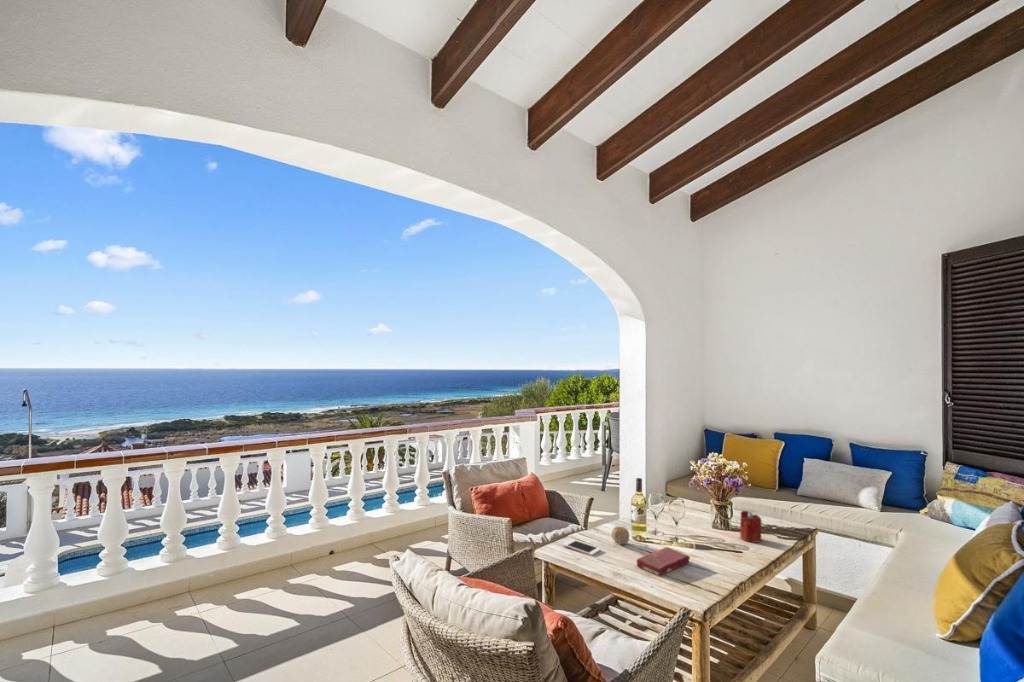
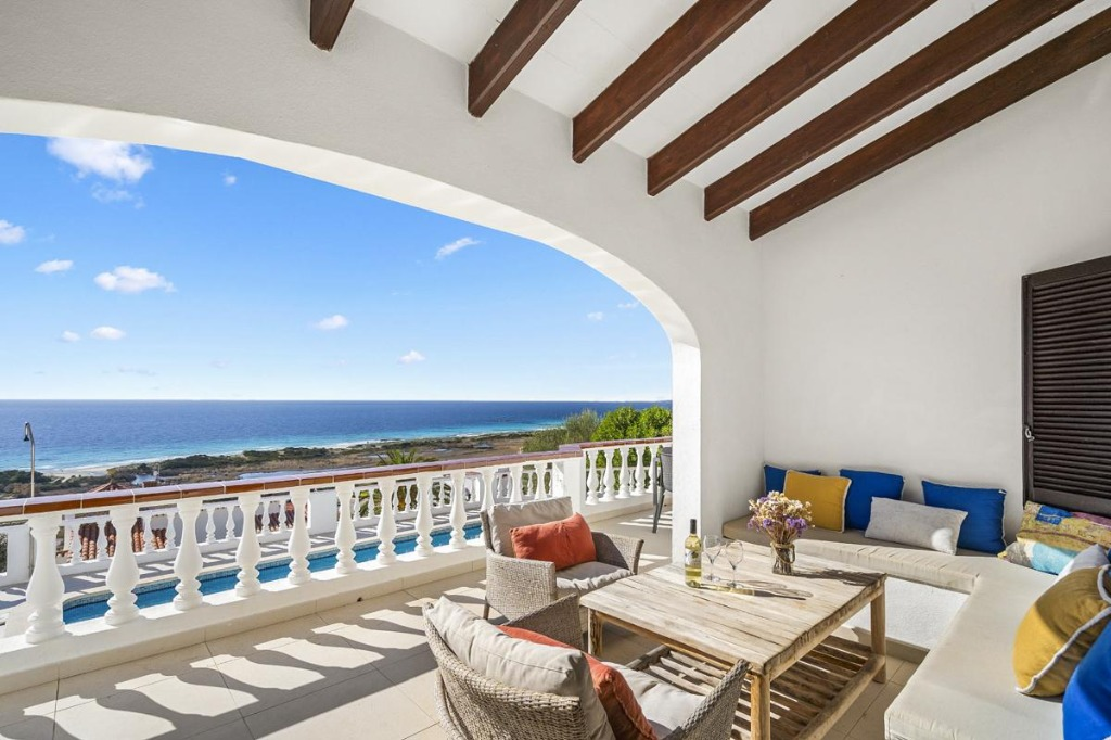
- candle [739,510,763,544]
- cell phone [562,538,602,557]
- book [636,546,691,577]
- fruit [610,526,630,545]
